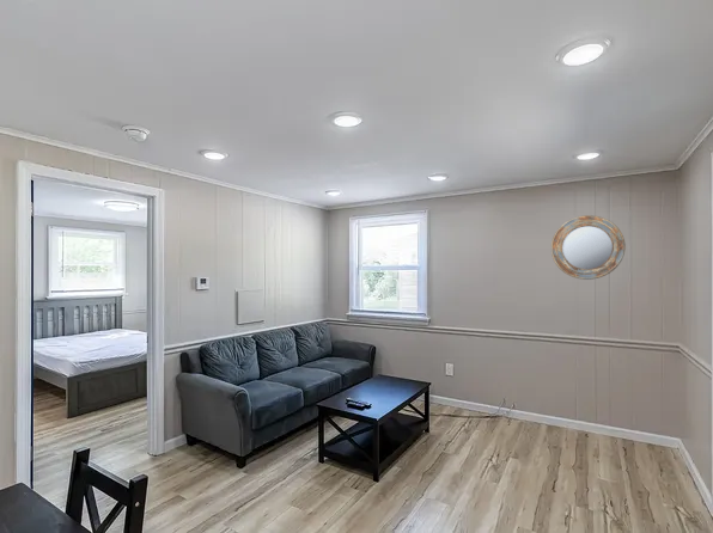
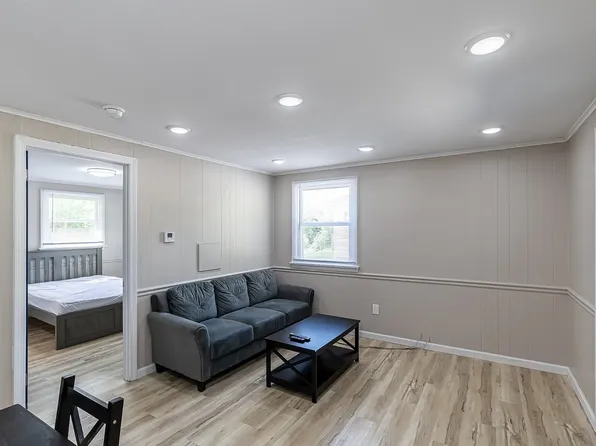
- home mirror [550,214,627,281]
